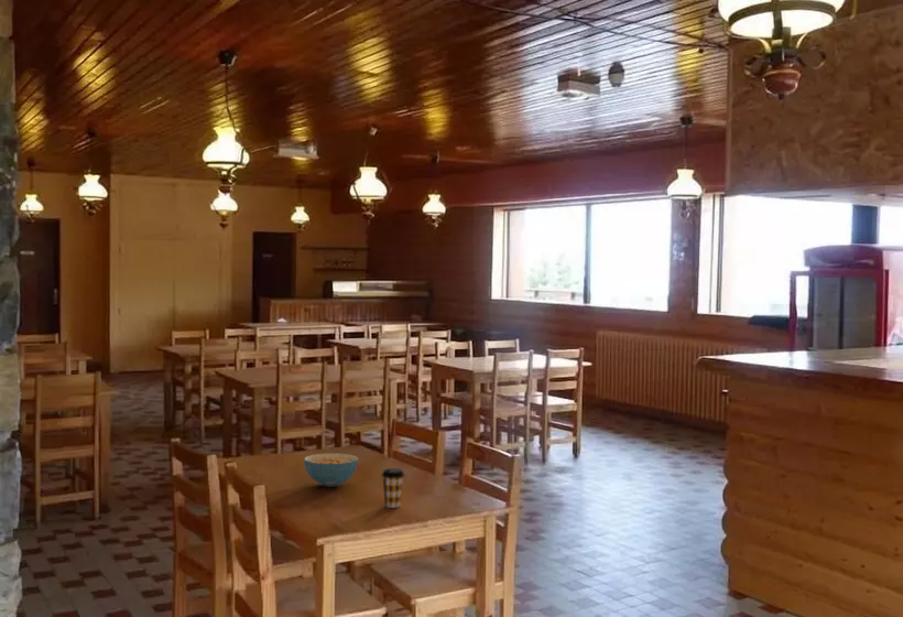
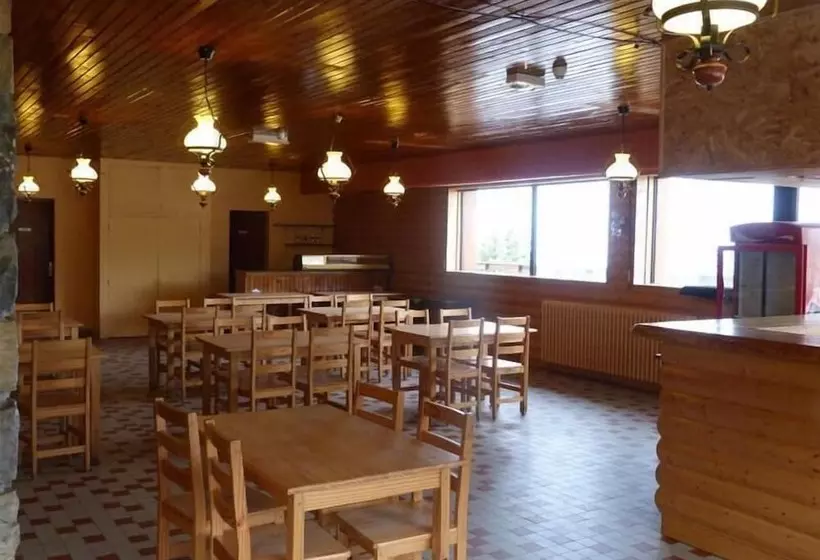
- coffee cup [381,467,405,509]
- cereal bowl [303,453,359,488]
